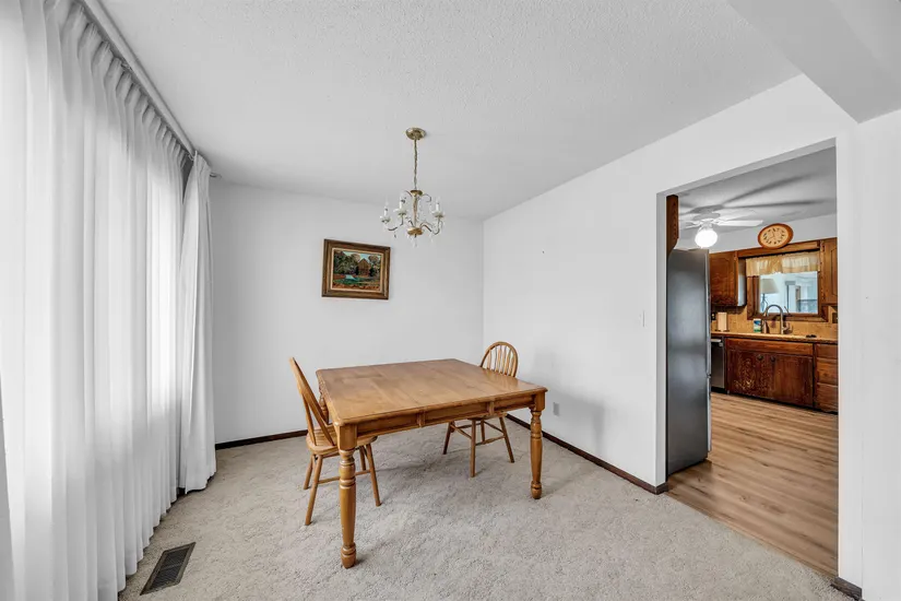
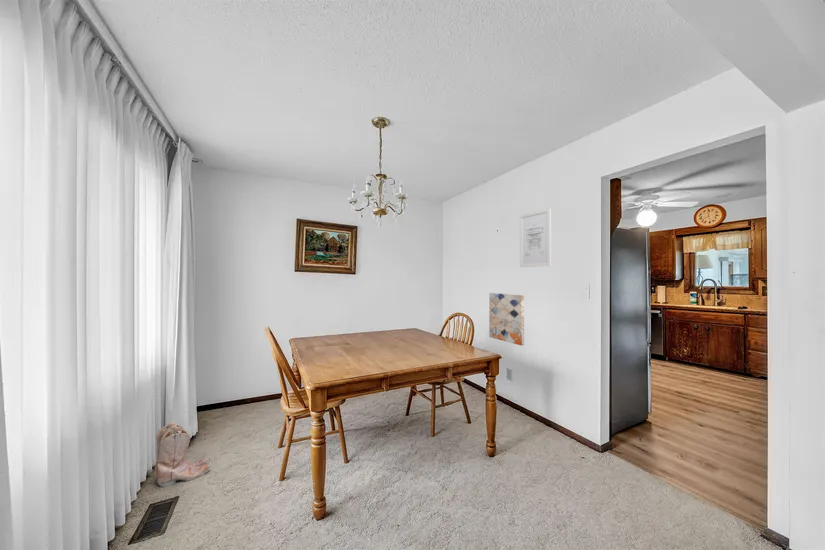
+ wall art [519,207,552,268]
+ wall art [488,292,525,346]
+ boots [154,421,211,488]
